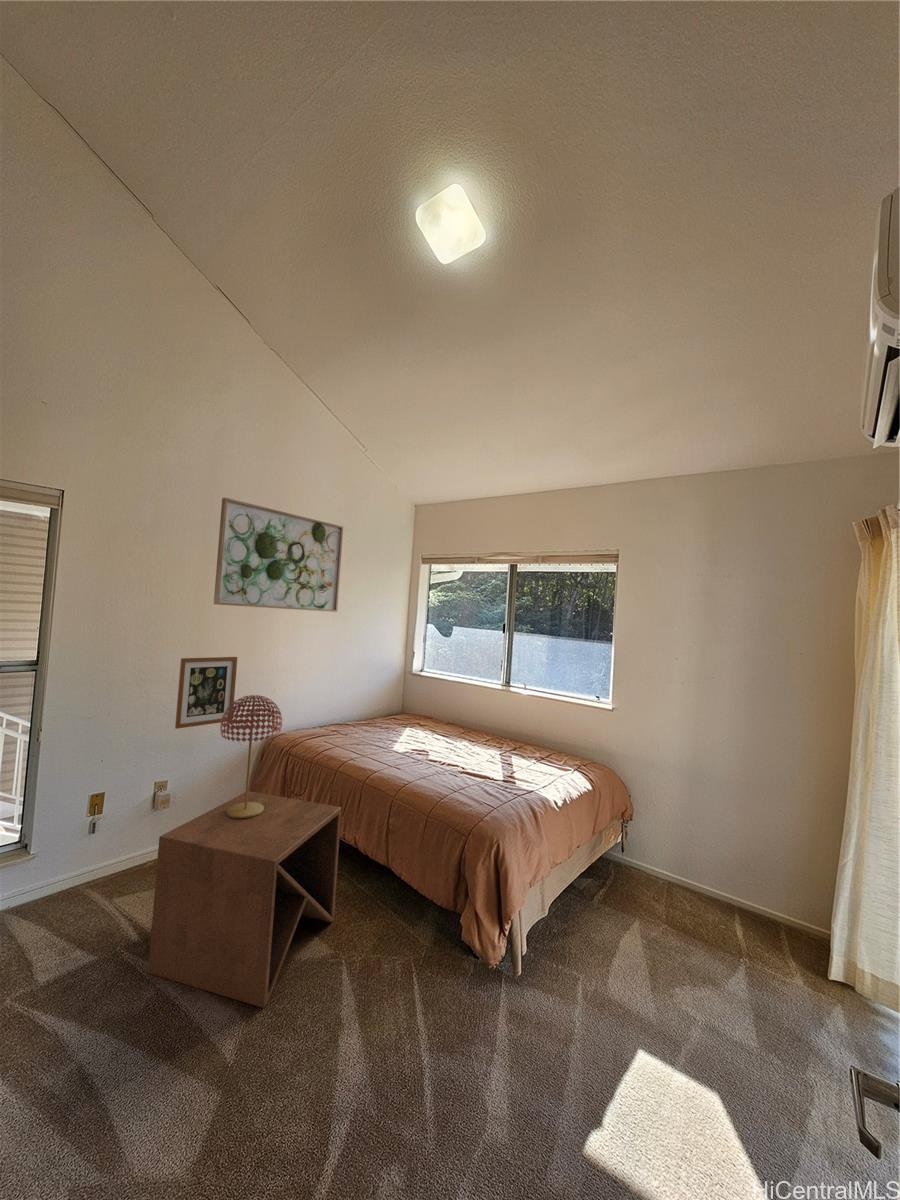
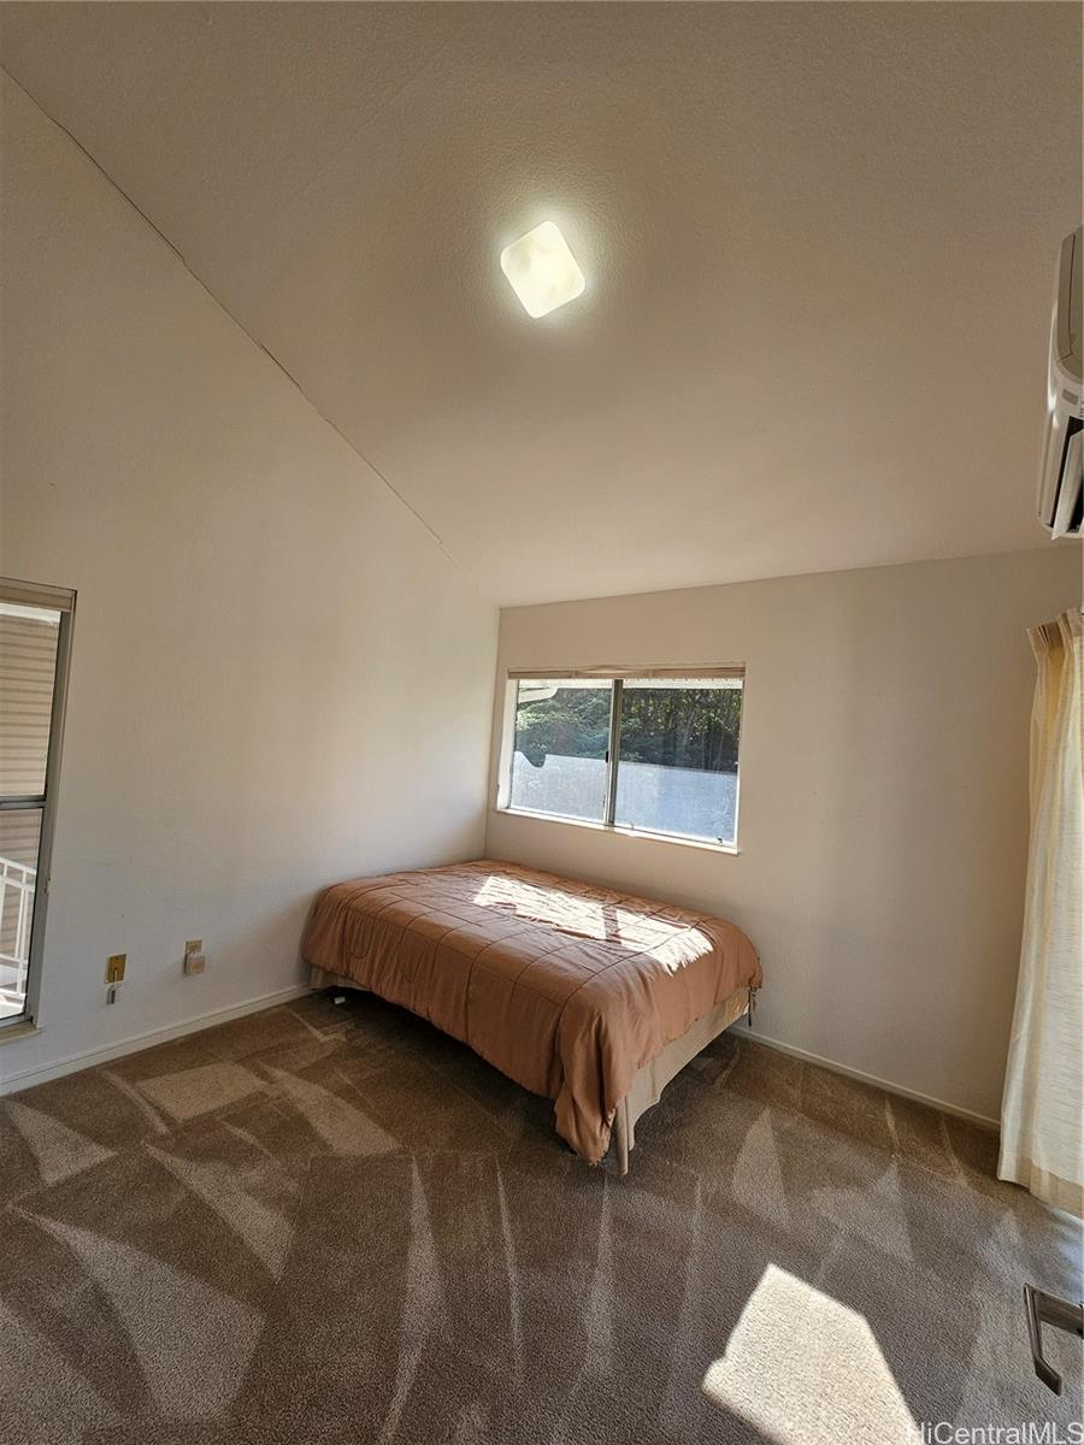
- table lamp [219,694,283,818]
- wall art [213,497,344,613]
- side table [147,790,342,1009]
- wall art [174,656,239,730]
